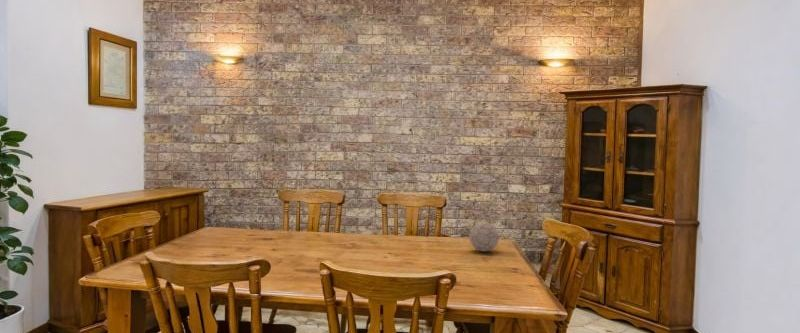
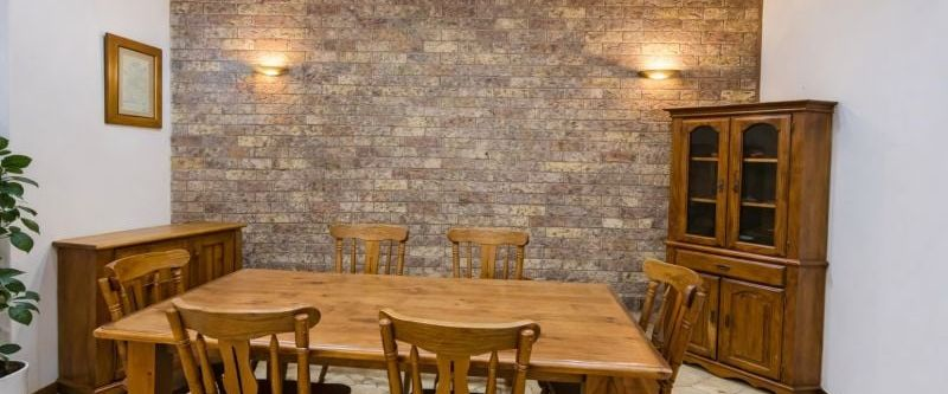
- decorative ball [468,221,500,253]
